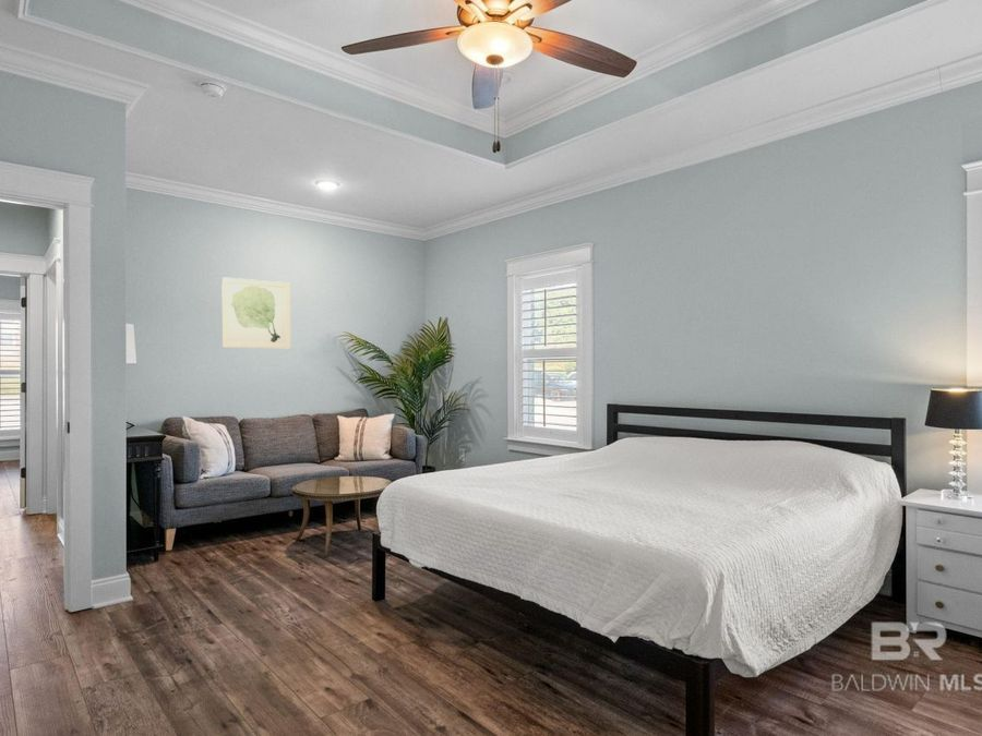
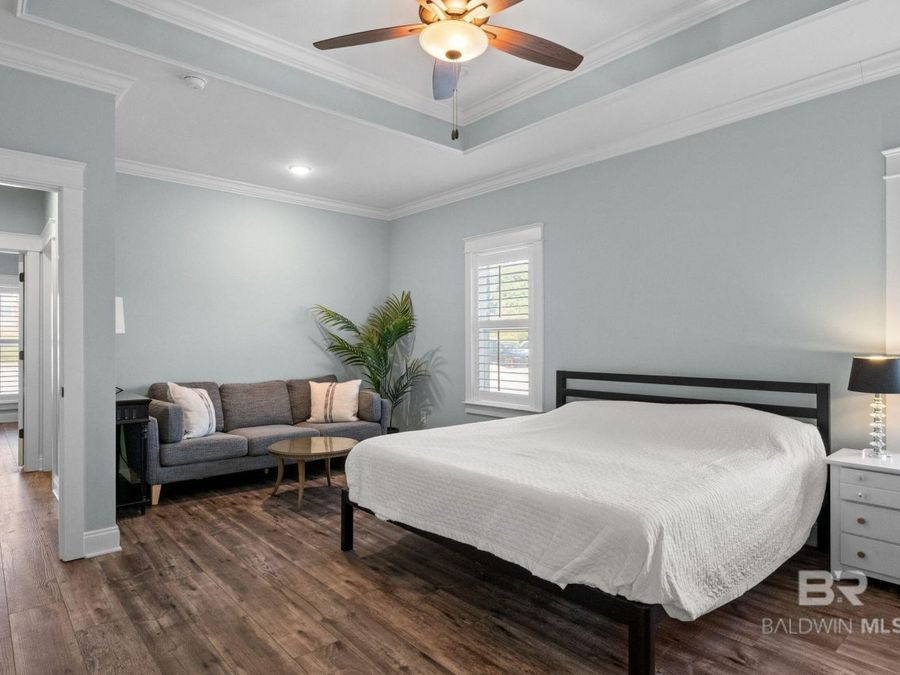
- wall art [220,276,291,349]
